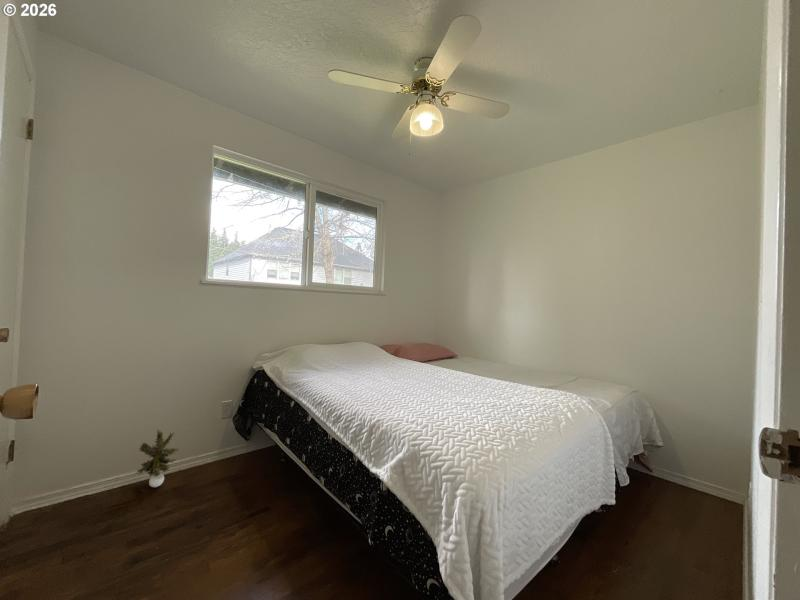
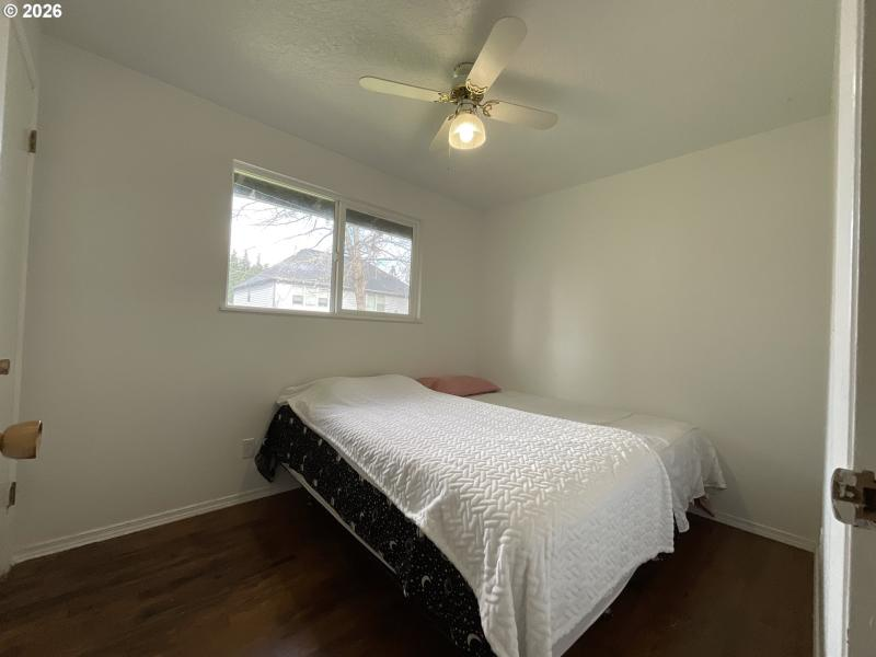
- potted plant [135,429,181,488]
